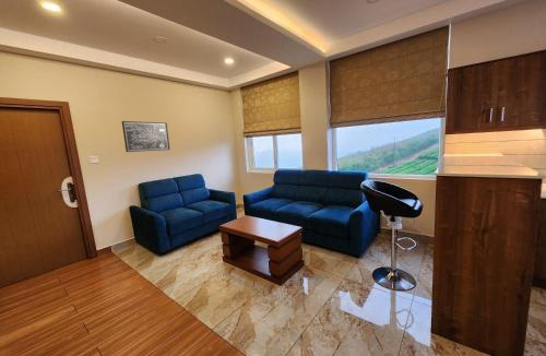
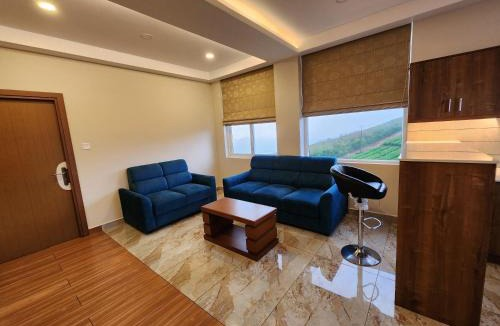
- wall art [121,120,171,153]
